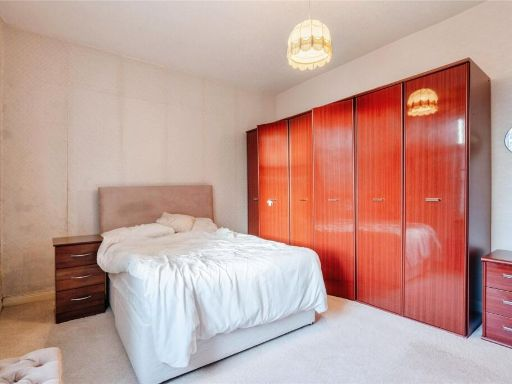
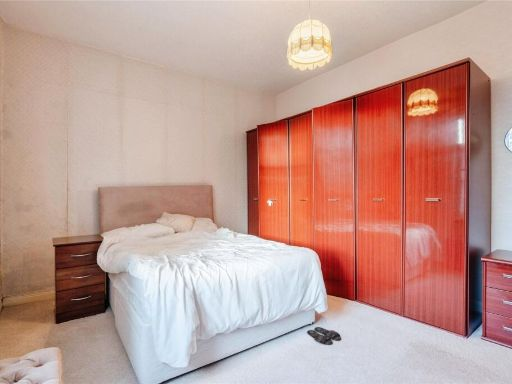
+ slippers [306,326,342,346]
